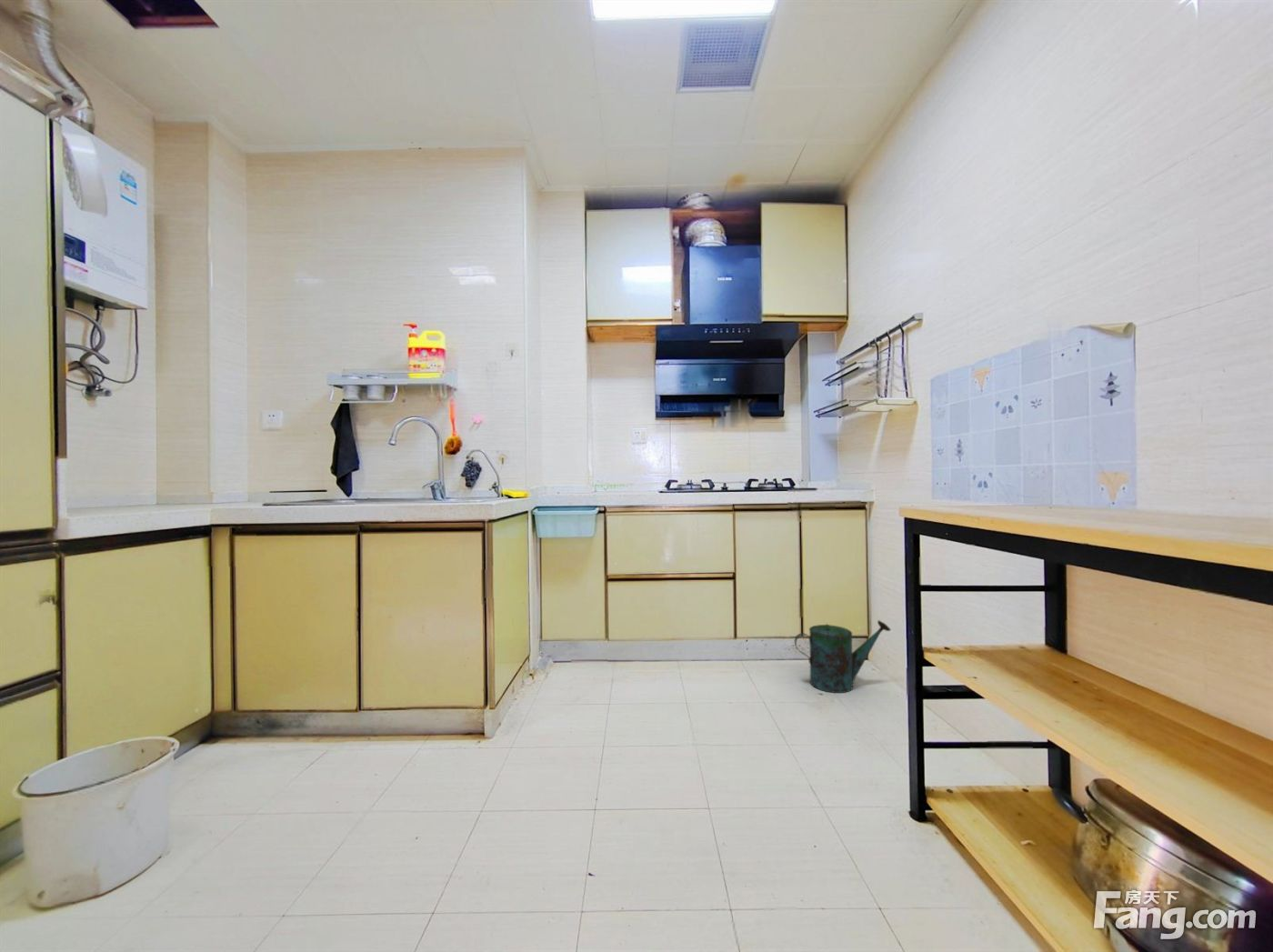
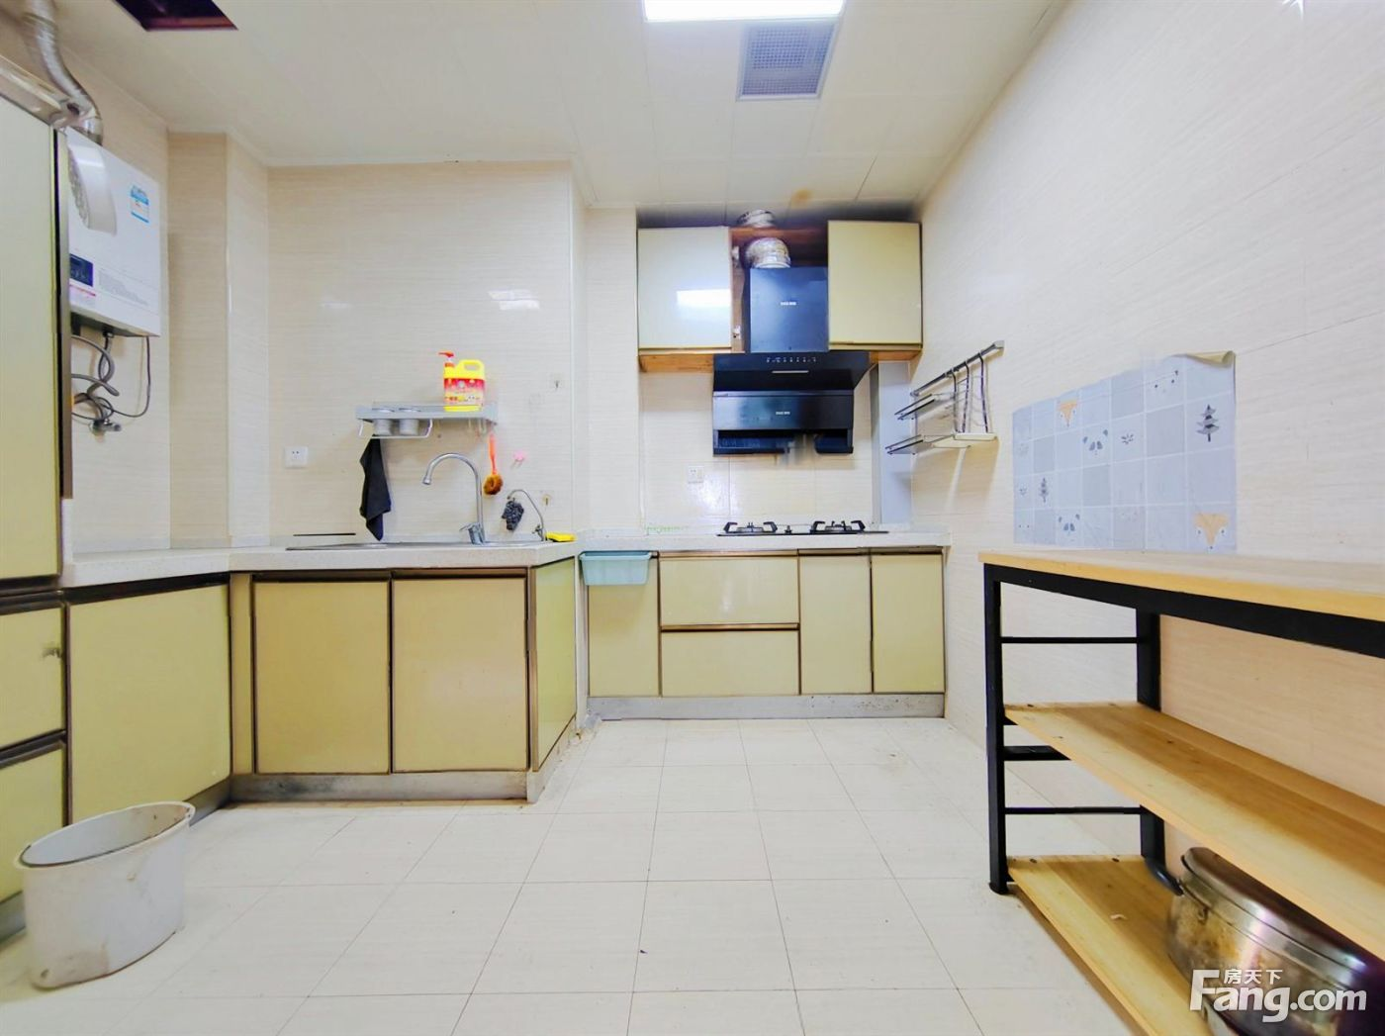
- watering can [794,619,892,694]
